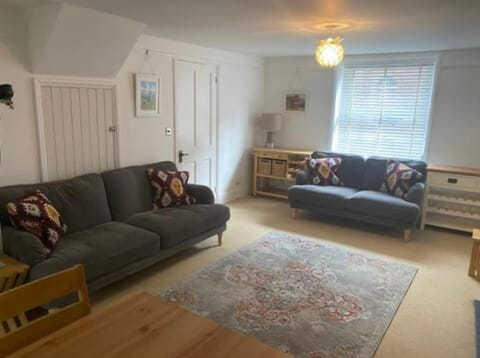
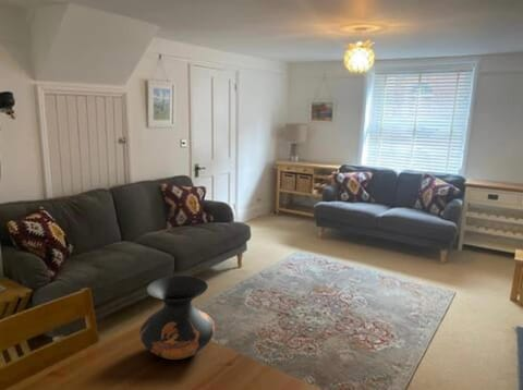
+ vase [138,275,216,361]
